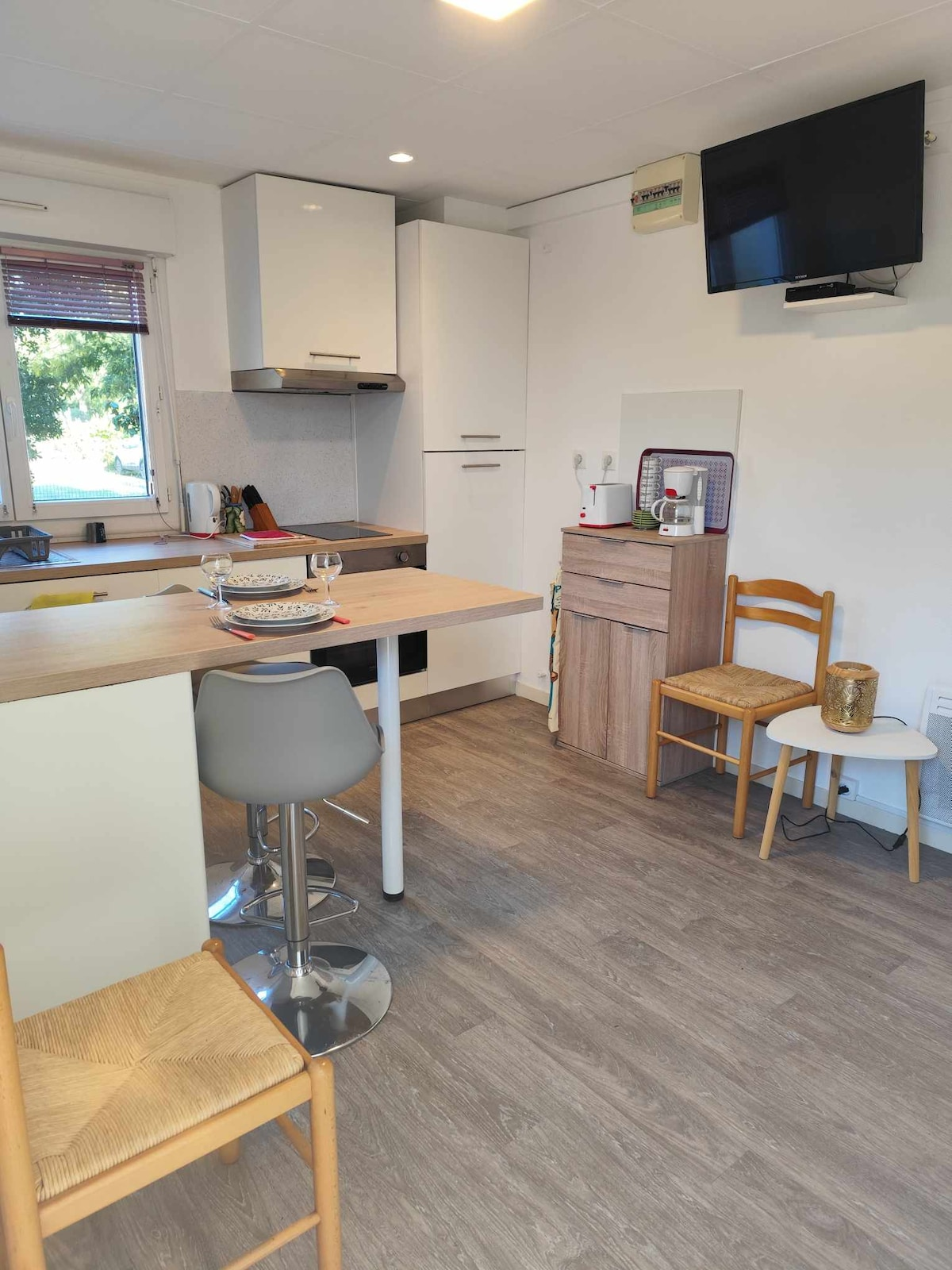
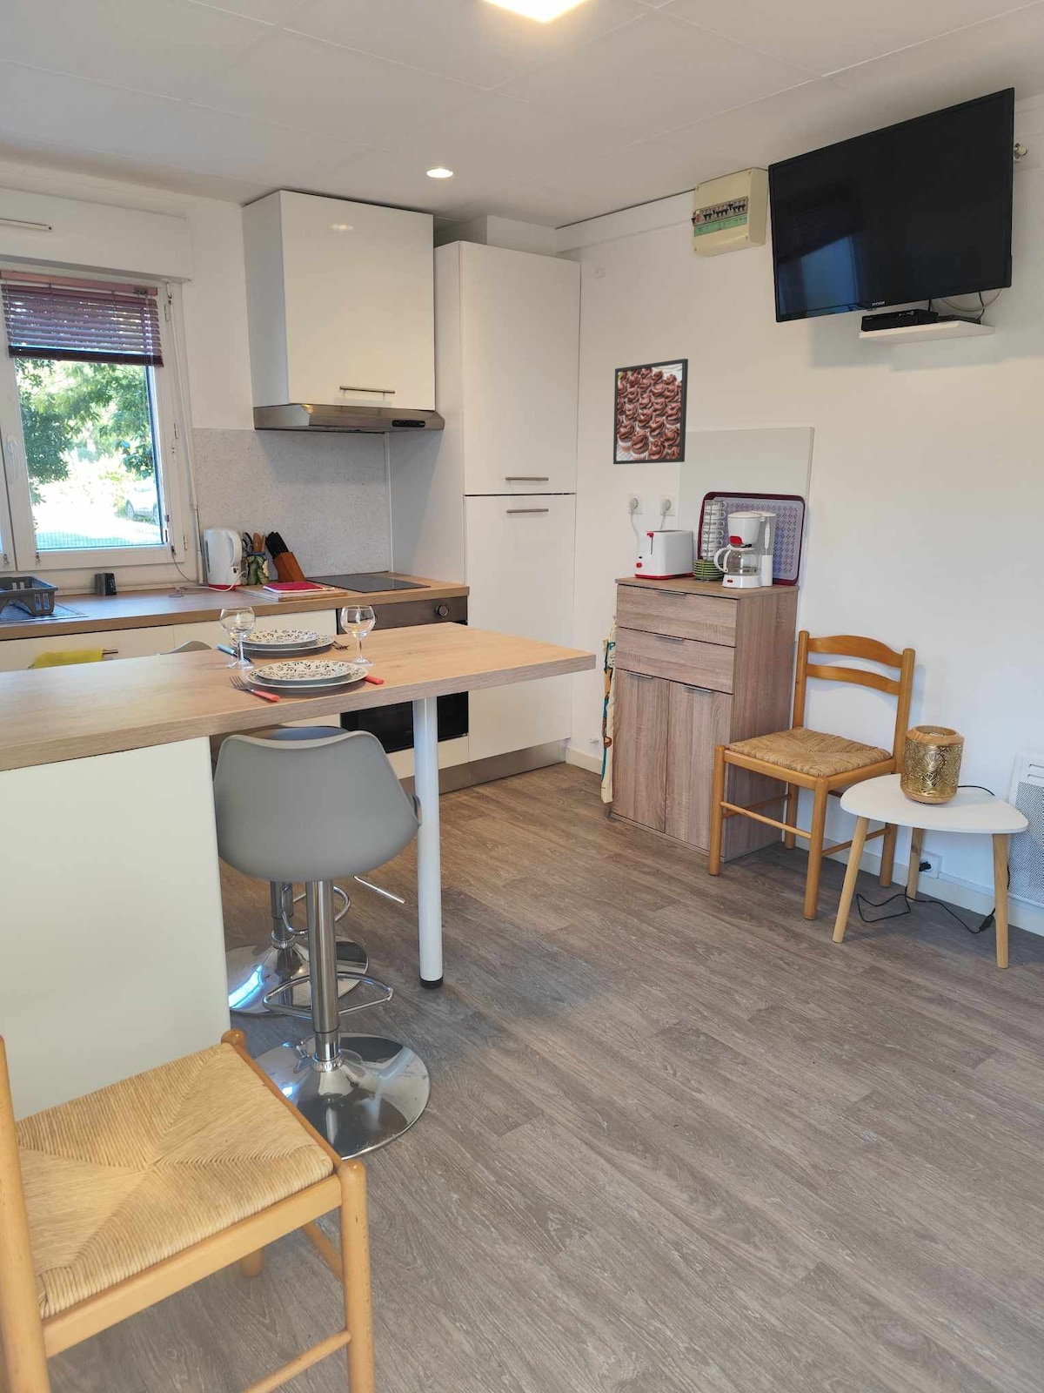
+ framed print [613,358,689,465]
